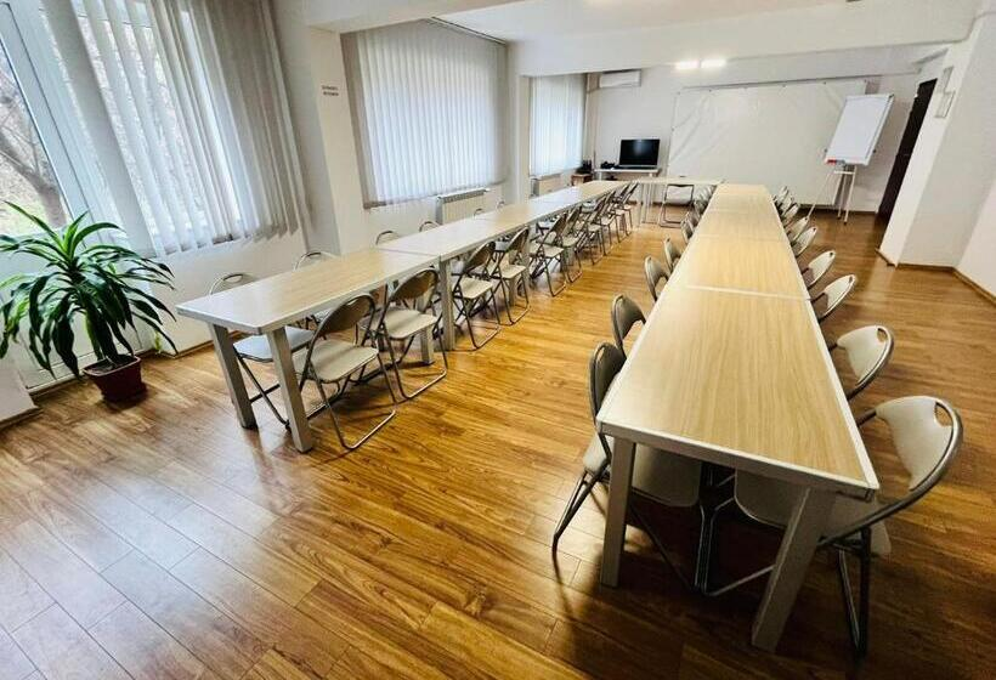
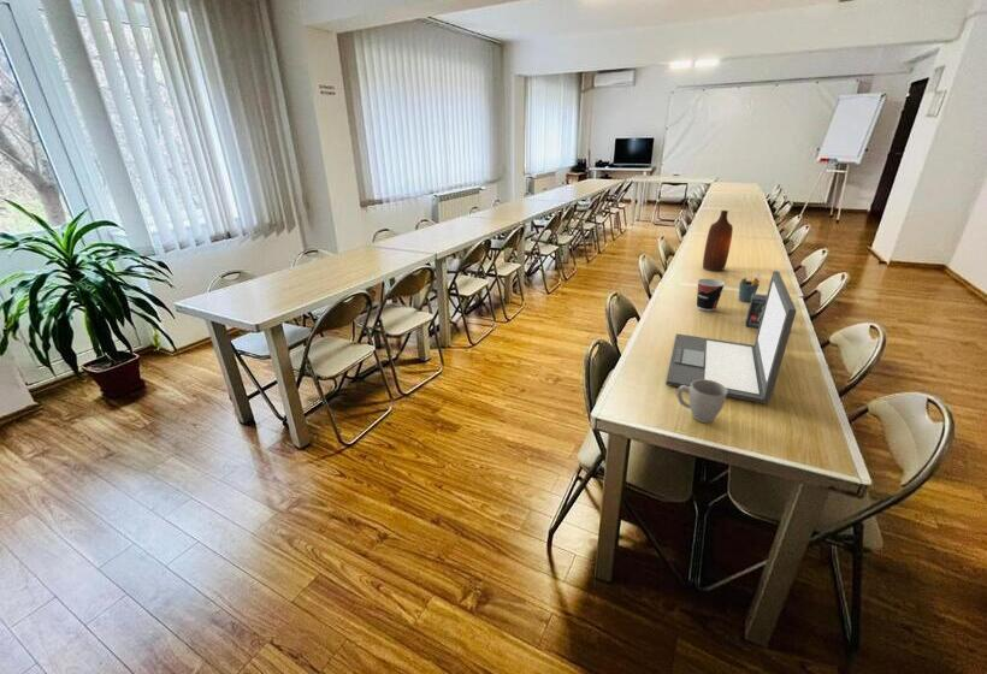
+ small box [744,294,767,330]
+ bottle [702,209,734,272]
+ pen holder [738,272,762,303]
+ laptop [664,270,798,404]
+ mug [675,379,727,424]
+ cup [696,278,726,313]
